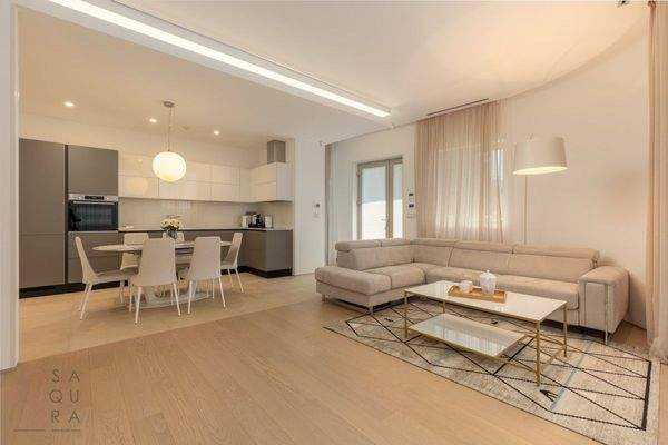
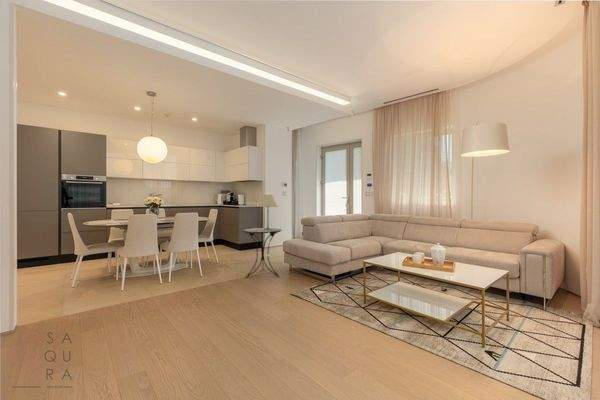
+ table lamp [257,194,279,230]
+ side table [242,227,282,279]
